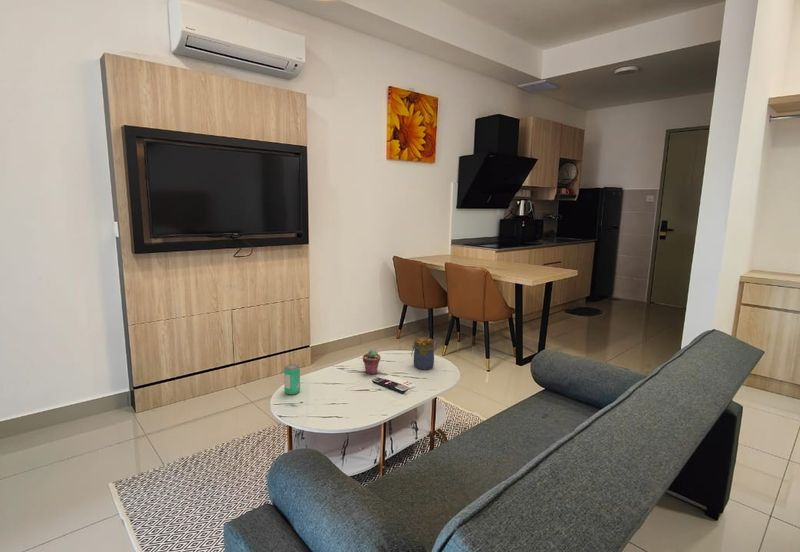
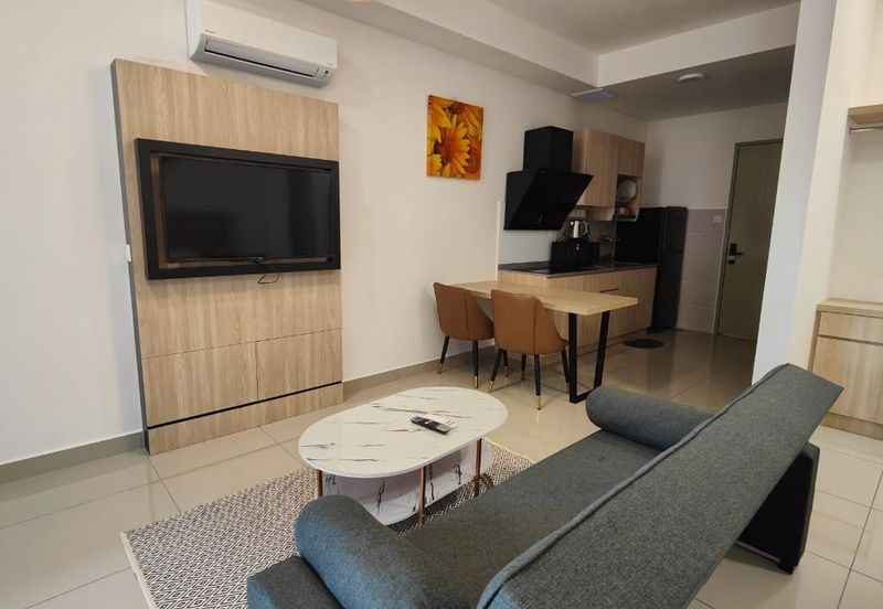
- beverage can [283,363,301,396]
- potted succulent [362,349,381,375]
- jar [410,336,435,370]
